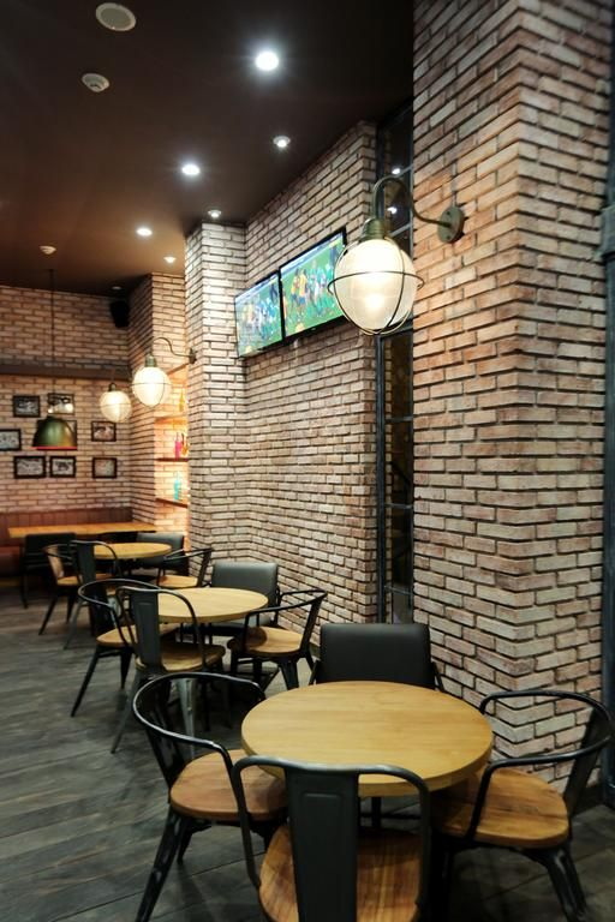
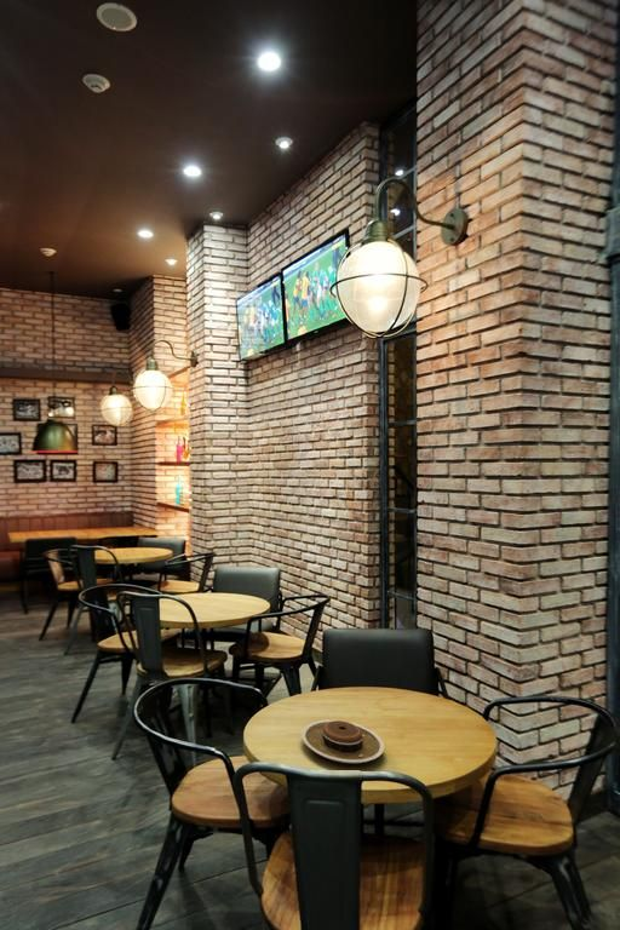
+ plate [300,719,385,764]
